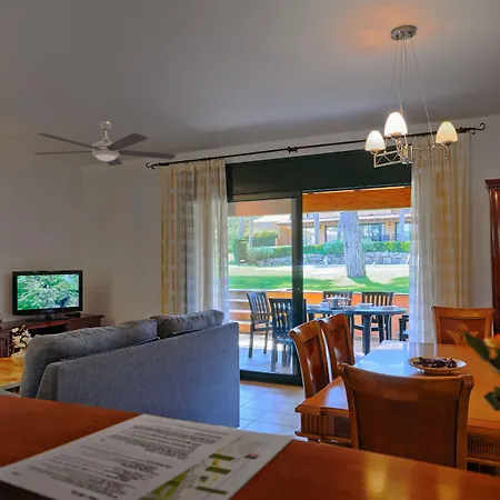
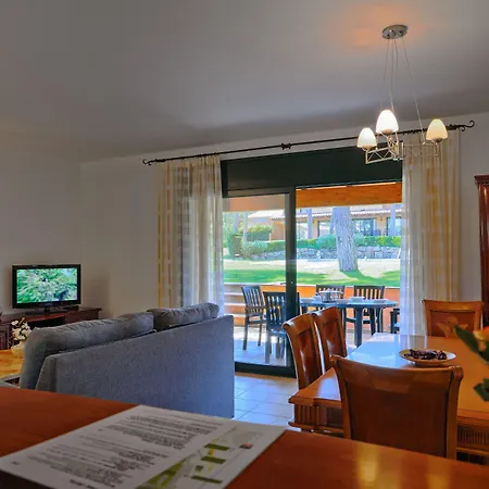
- electric fan [32,120,177,167]
